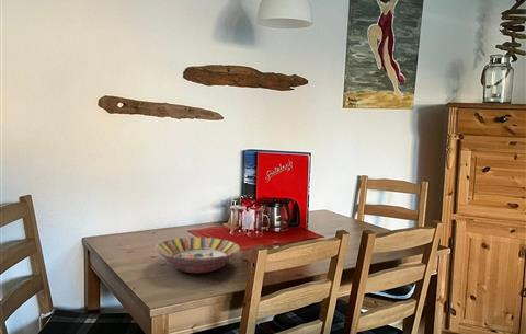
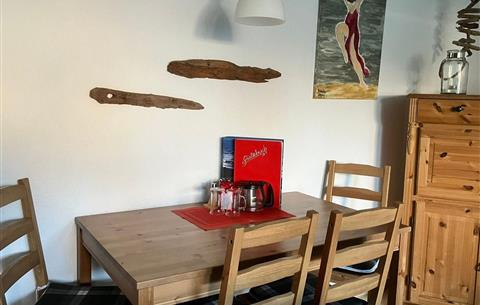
- serving bowl [155,237,241,274]
